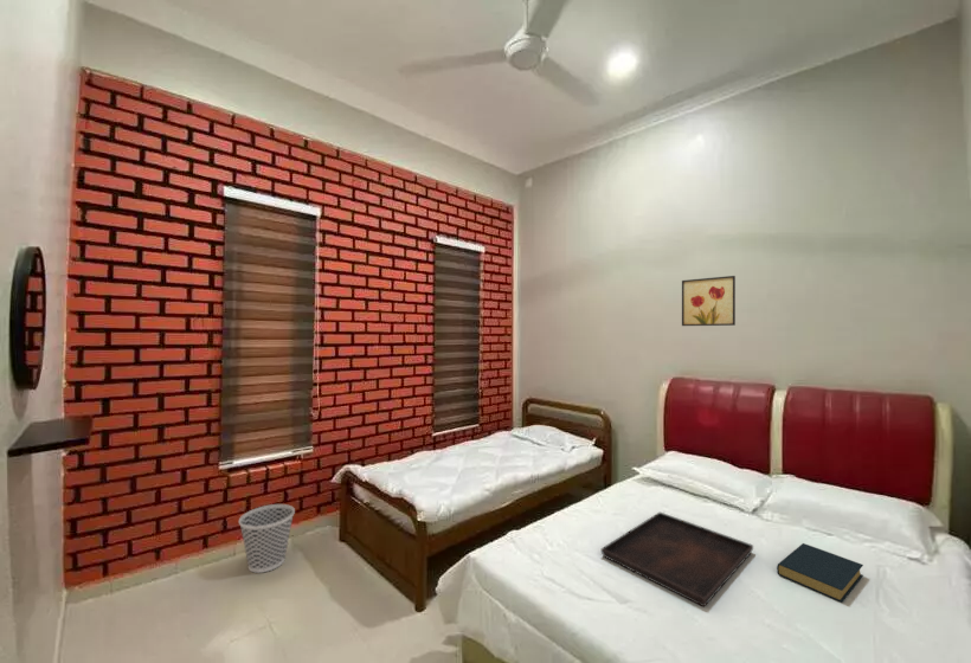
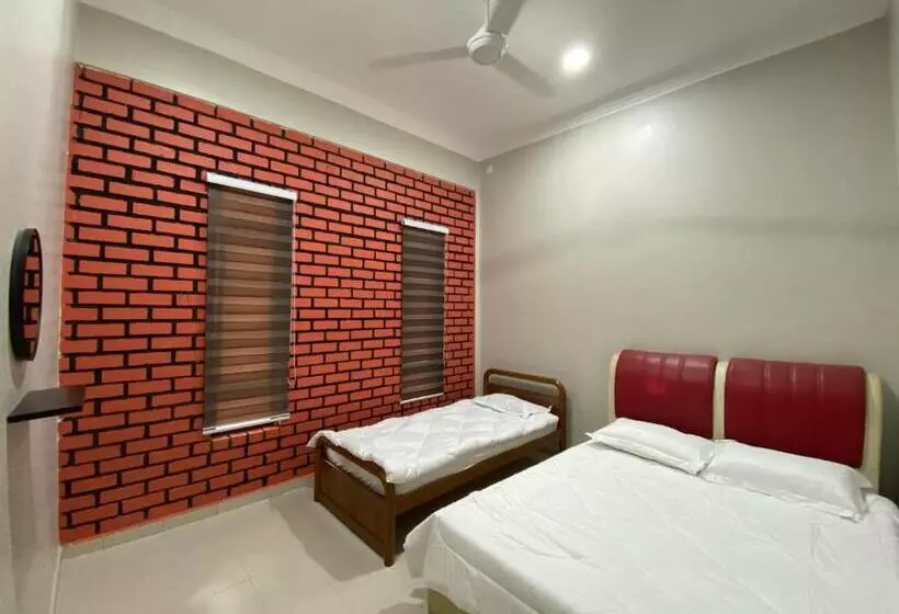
- wastebasket [238,503,296,574]
- hardback book [776,542,864,604]
- serving tray [600,511,754,609]
- wall art [681,275,737,327]
